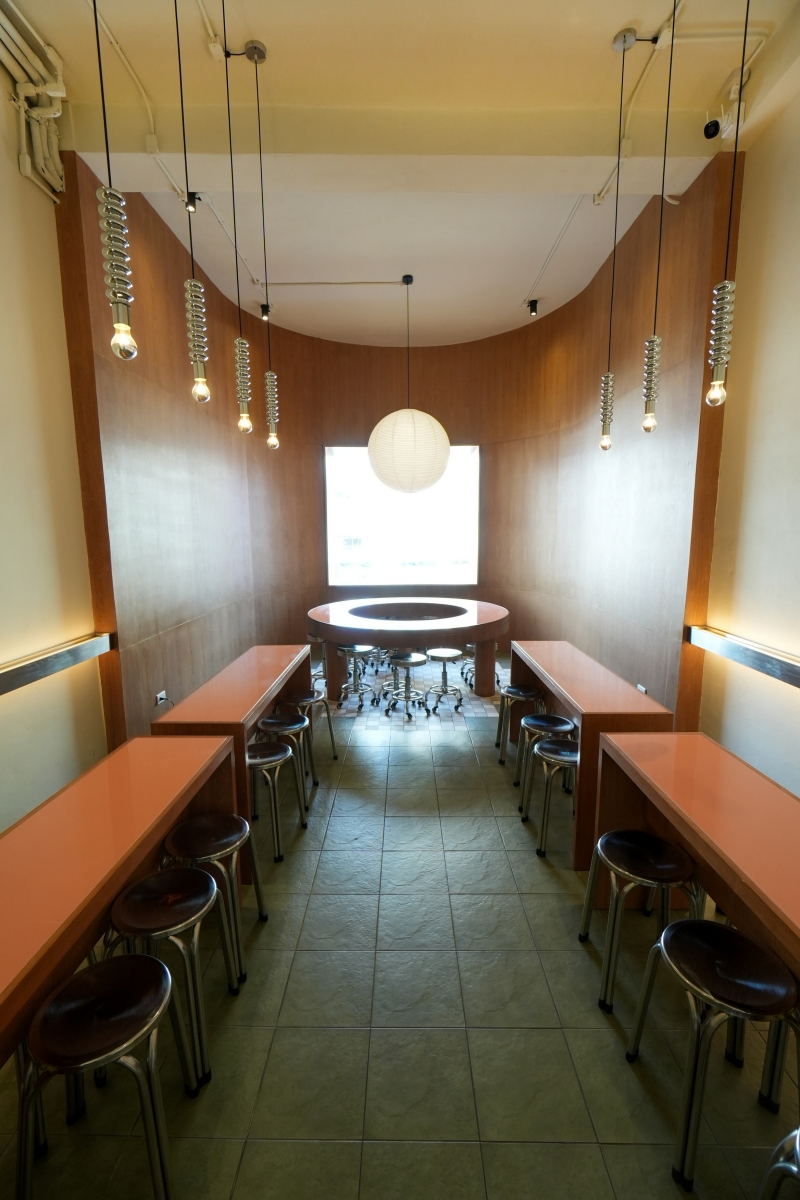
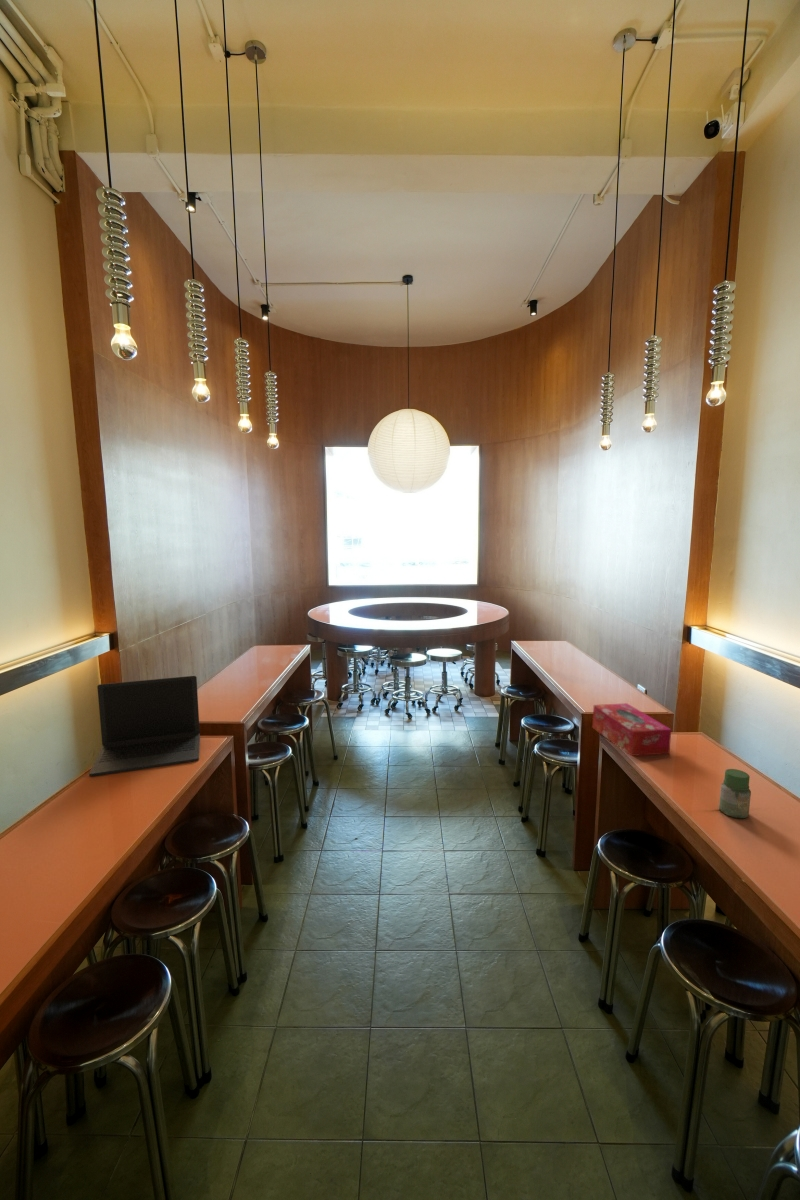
+ laptop [88,675,201,778]
+ jar [718,768,752,819]
+ tissue box [591,702,672,757]
